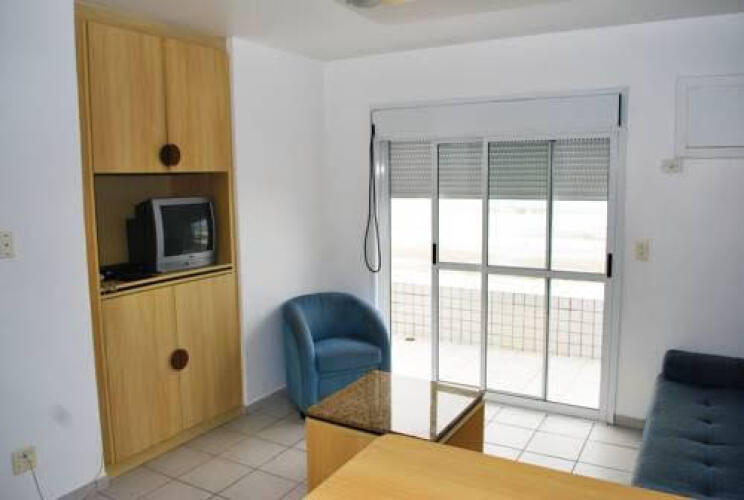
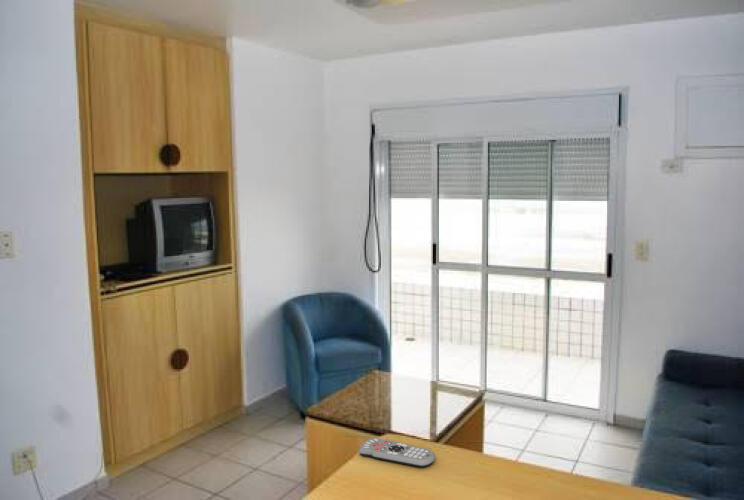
+ remote control [358,436,436,468]
